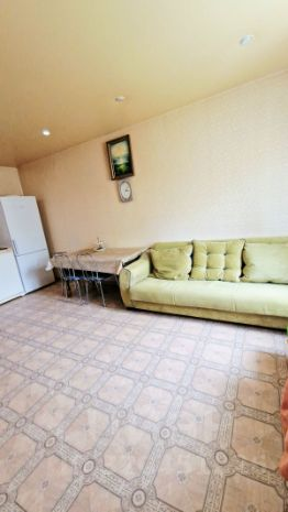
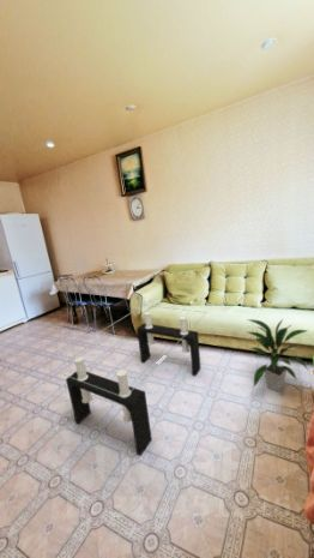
+ indoor plant [244,318,309,392]
+ coffee table [42,304,207,457]
